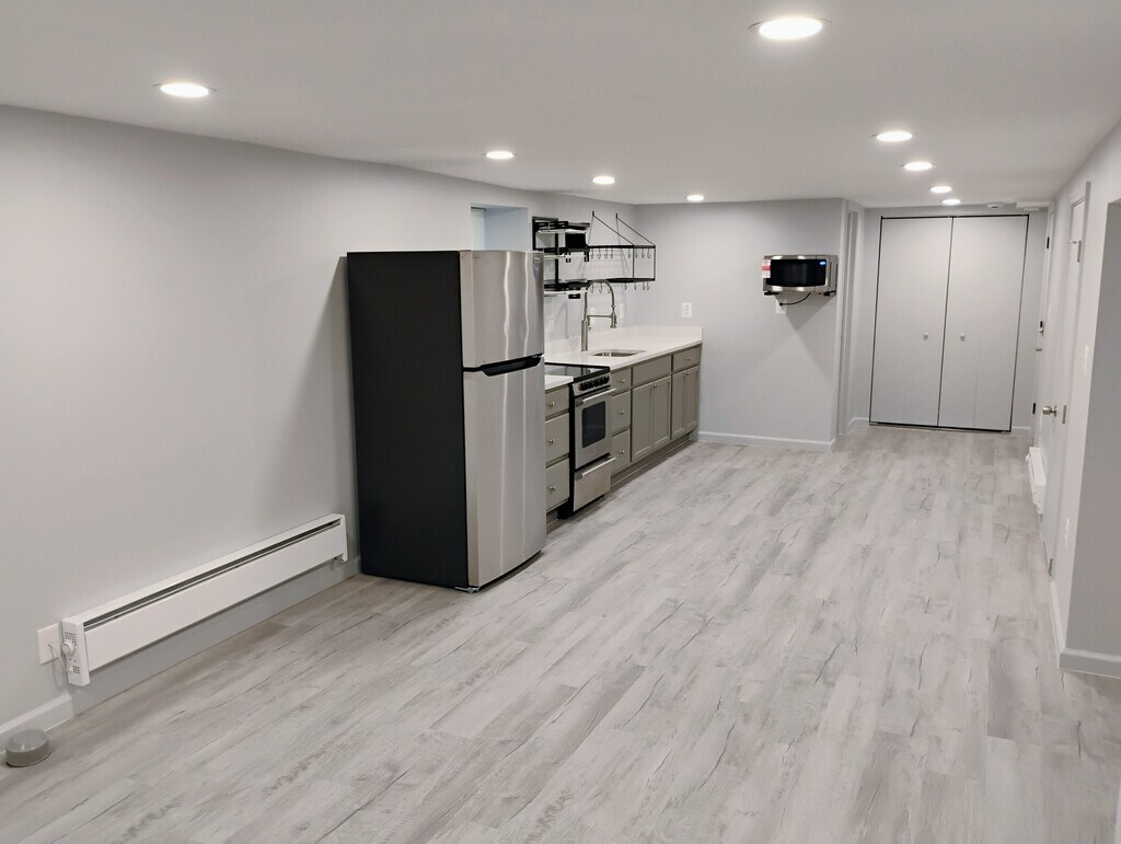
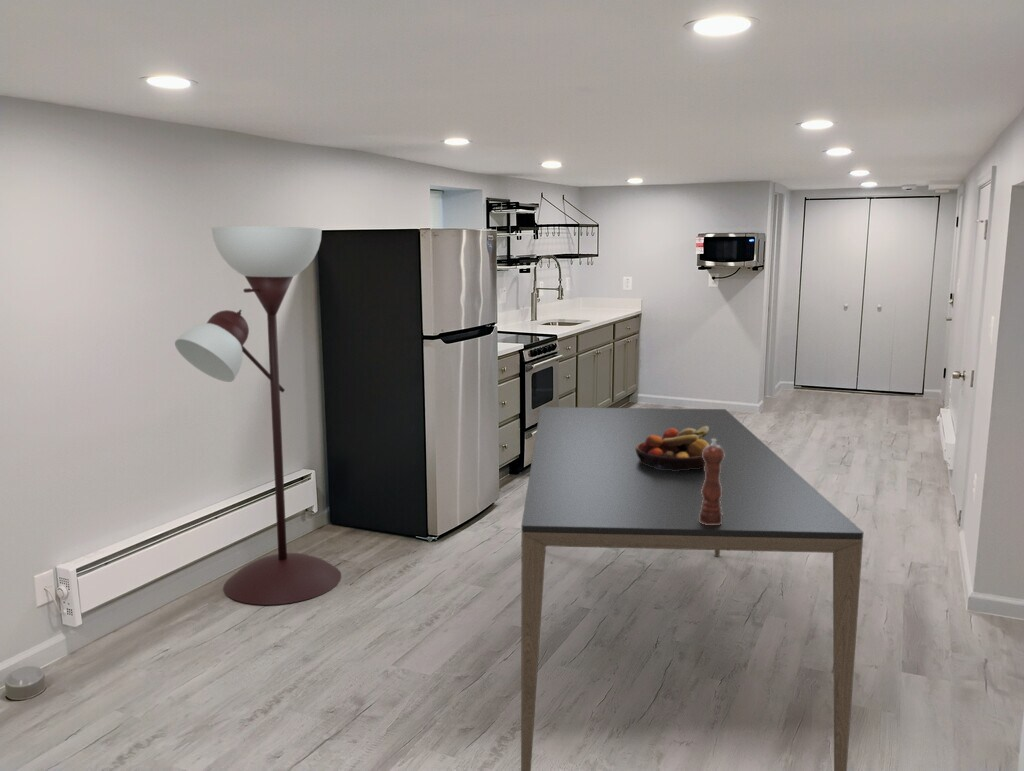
+ dining table [520,406,865,771]
+ floor lamp [174,225,342,606]
+ pepper mill [699,439,725,525]
+ fruit bowl [636,426,712,471]
